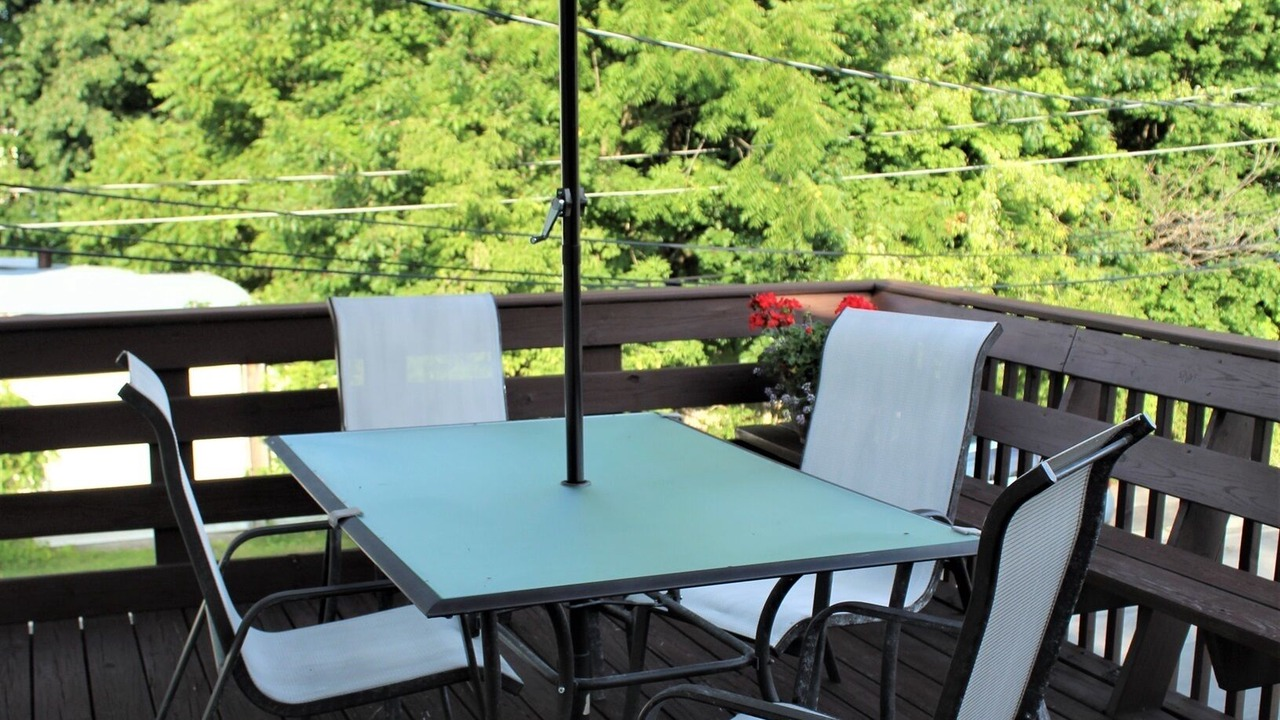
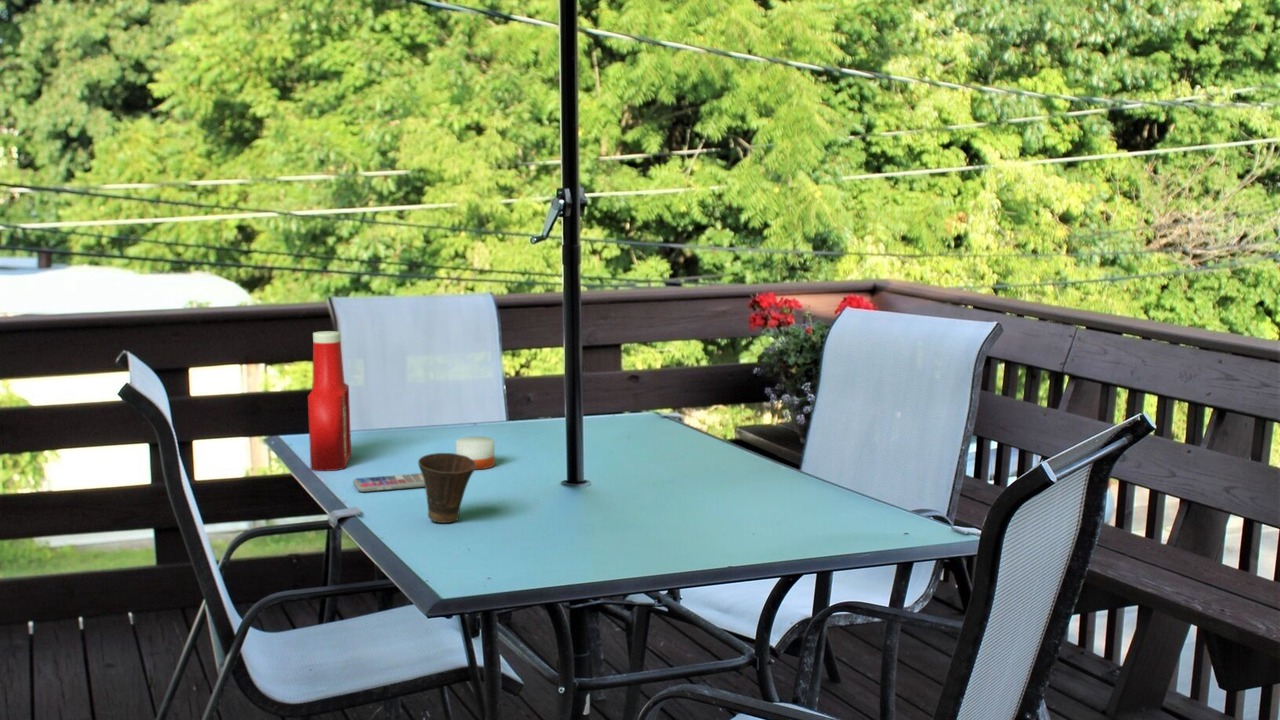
+ soap bottle [307,330,352,472]
+ smartphone [352,472,425,493]
+ cup [417,452,476,524]
+ candle [455,421,496,471]
